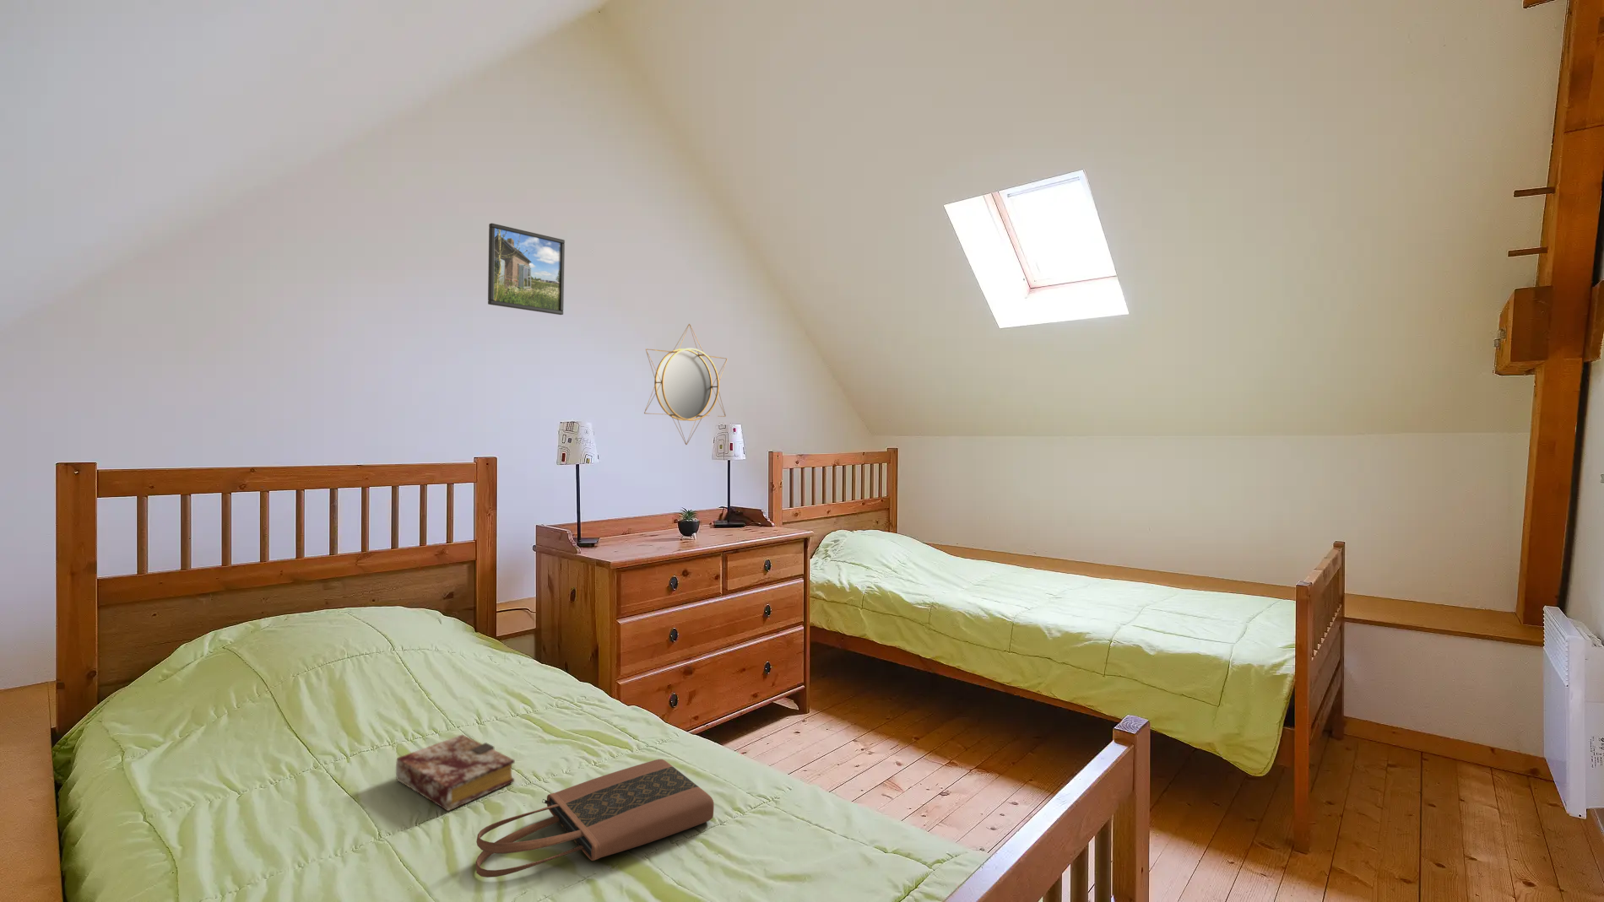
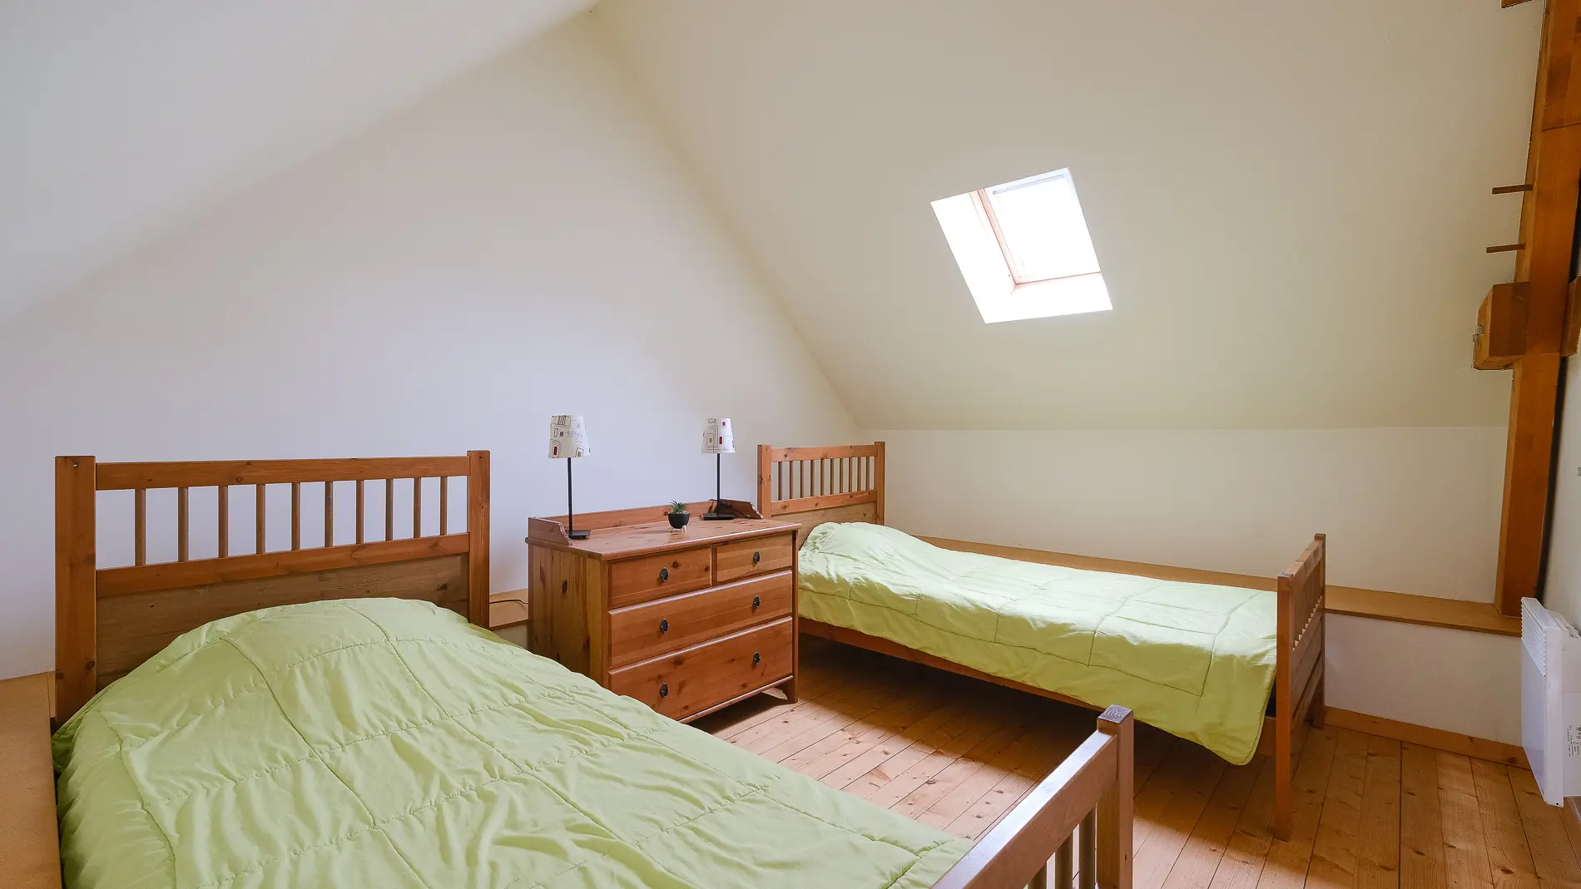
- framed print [487,222,565,316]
- home mirror [643,323,728,446]
- tote bag [475,759,715,879]
- book [395,733,516,812]
